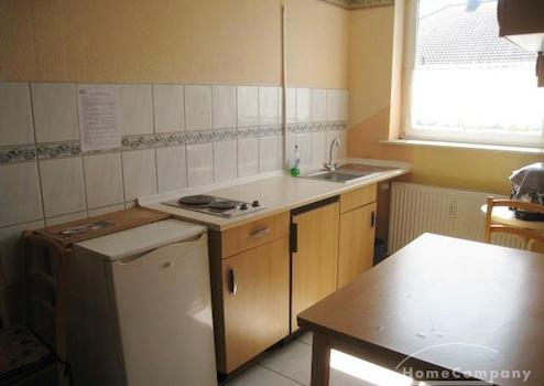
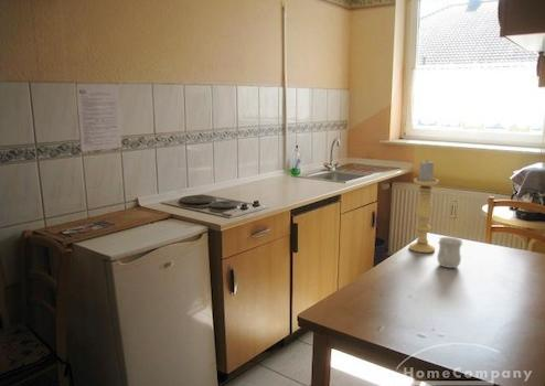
+ candle holder [408,160,440,254]
+ mug [436,236,464,269]
